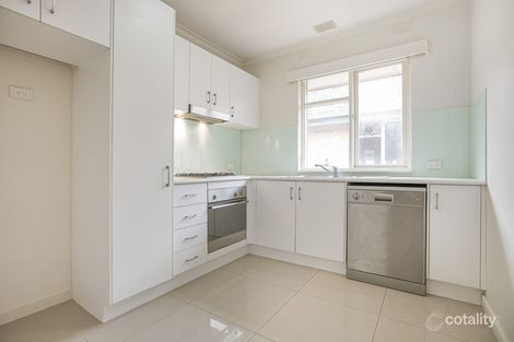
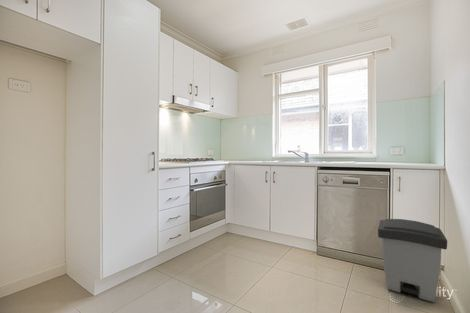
+ trash can [377,218,448,303]
